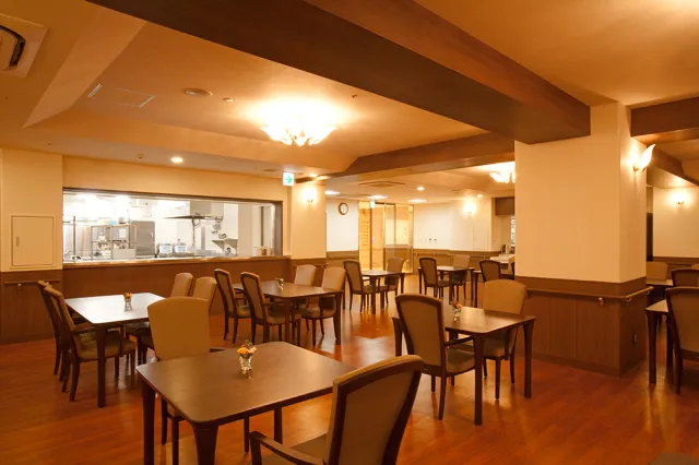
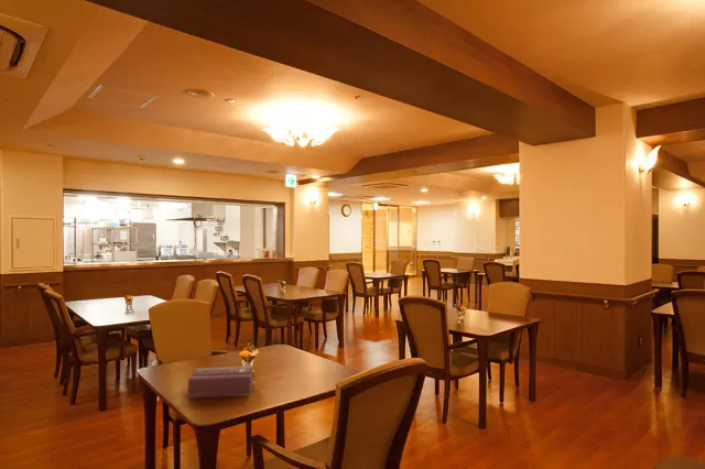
+ tissue box [187,364,253,400]
